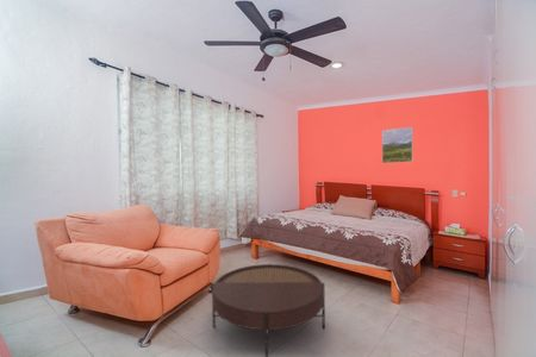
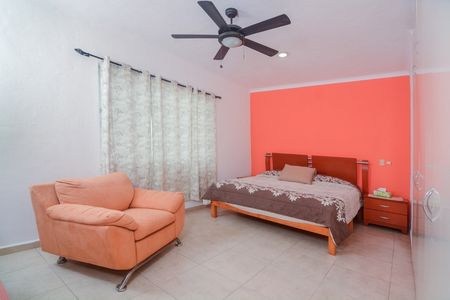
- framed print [381,126,415,164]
- coffee table [211,263,326,357]
